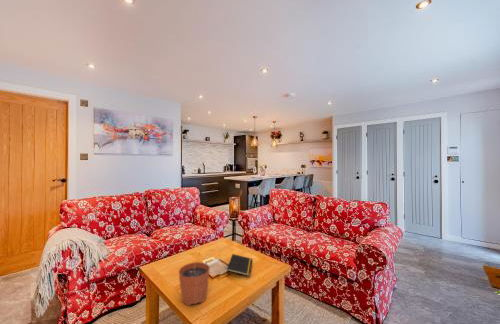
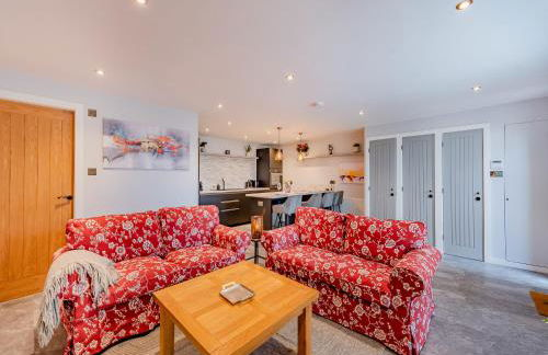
- notepad [226,253,253,277]
- plant pot [178,252,211,306]
